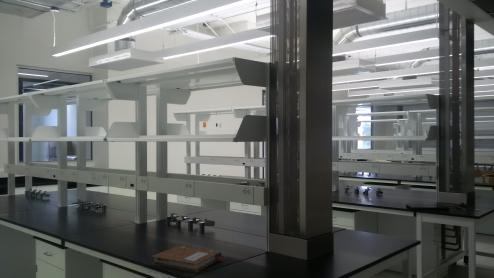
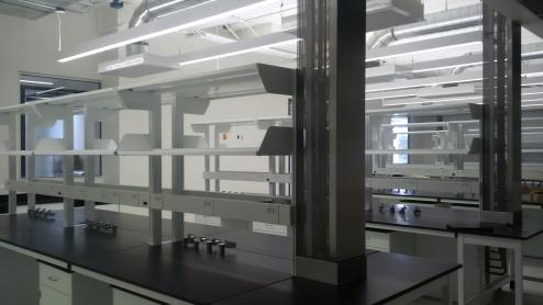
- notebook [150,245,222,273]
